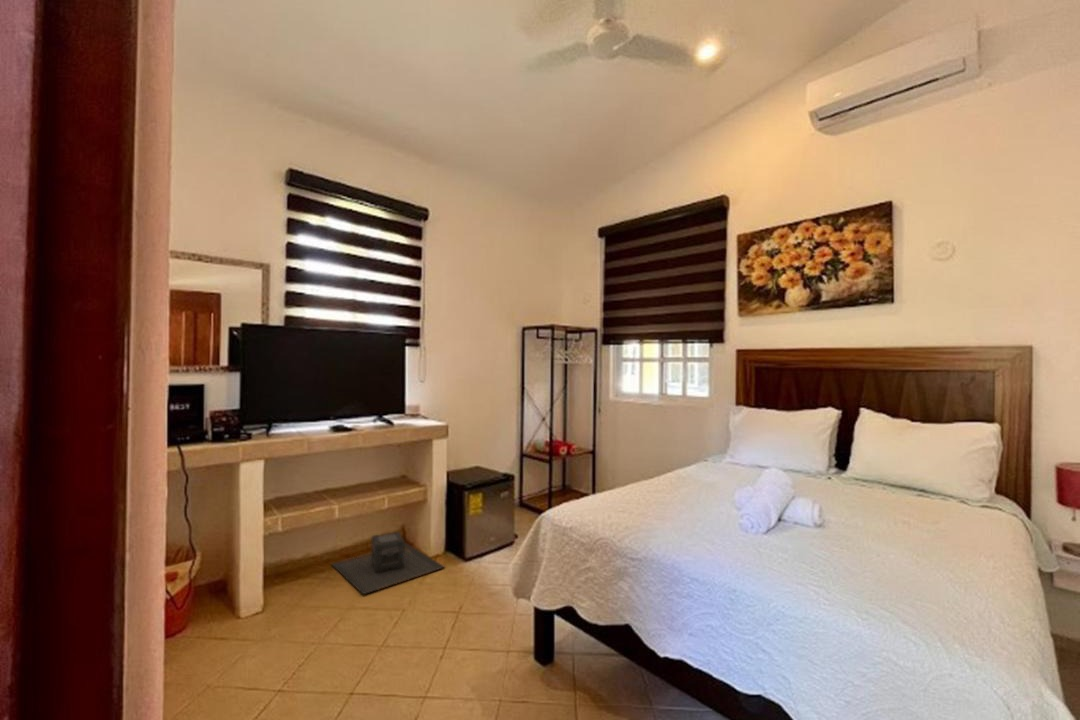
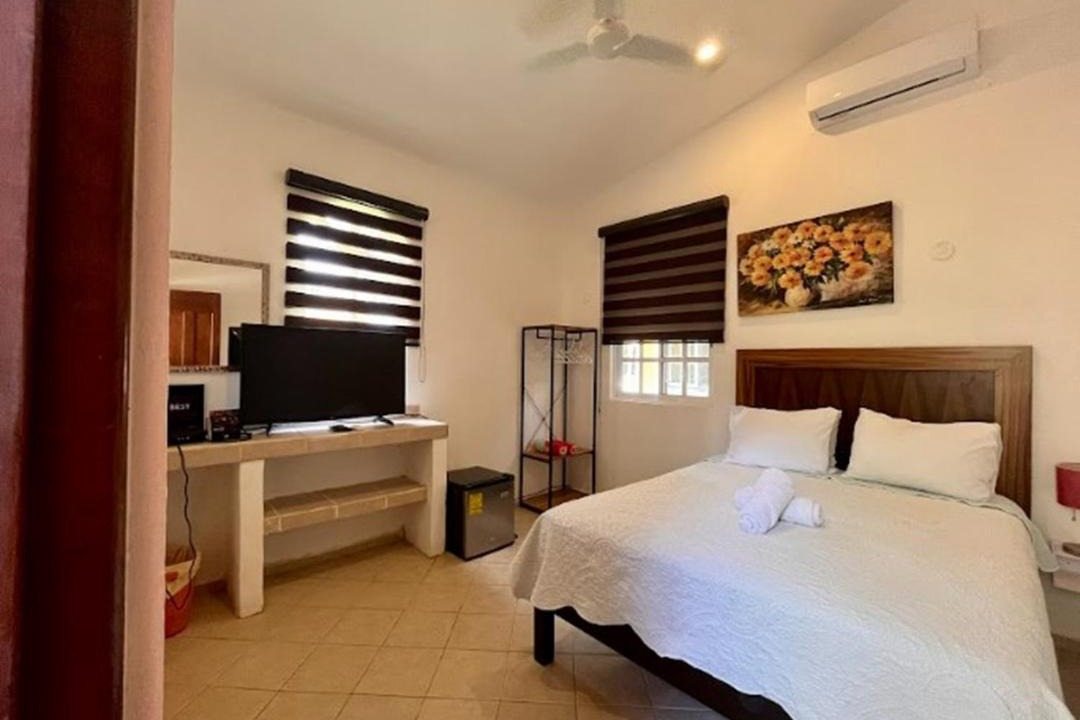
- luggage [330,531,445,595]
